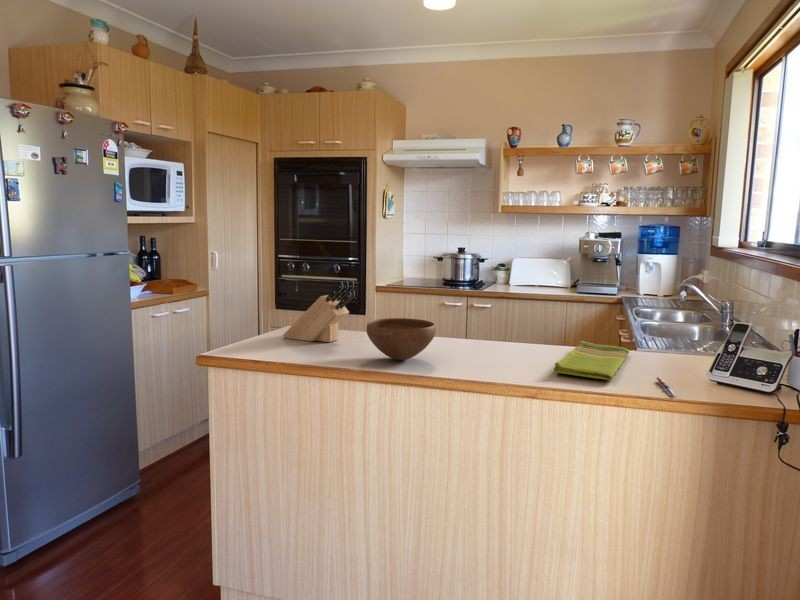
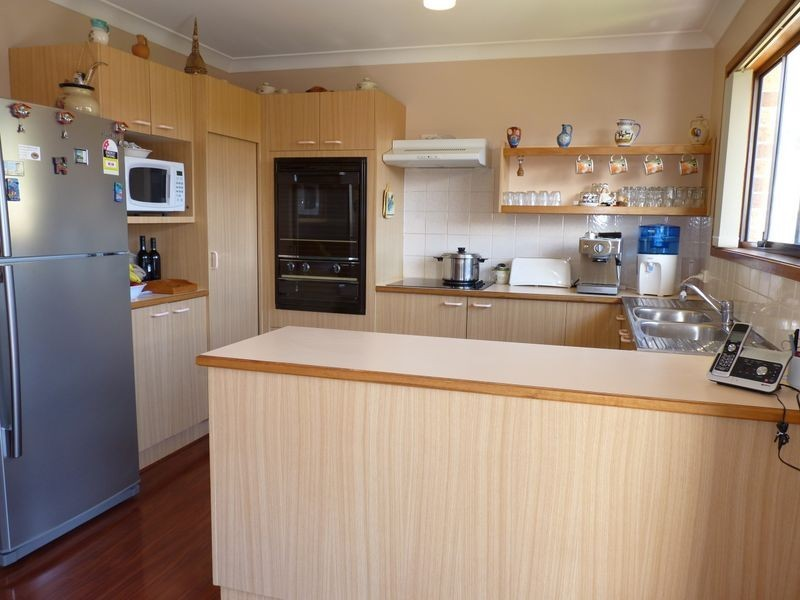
- knife block [282,280,356,343]
- pen [655,376,676,397]
- dish towel [553,340,630,381]
- bowl [365,317,437,361]
